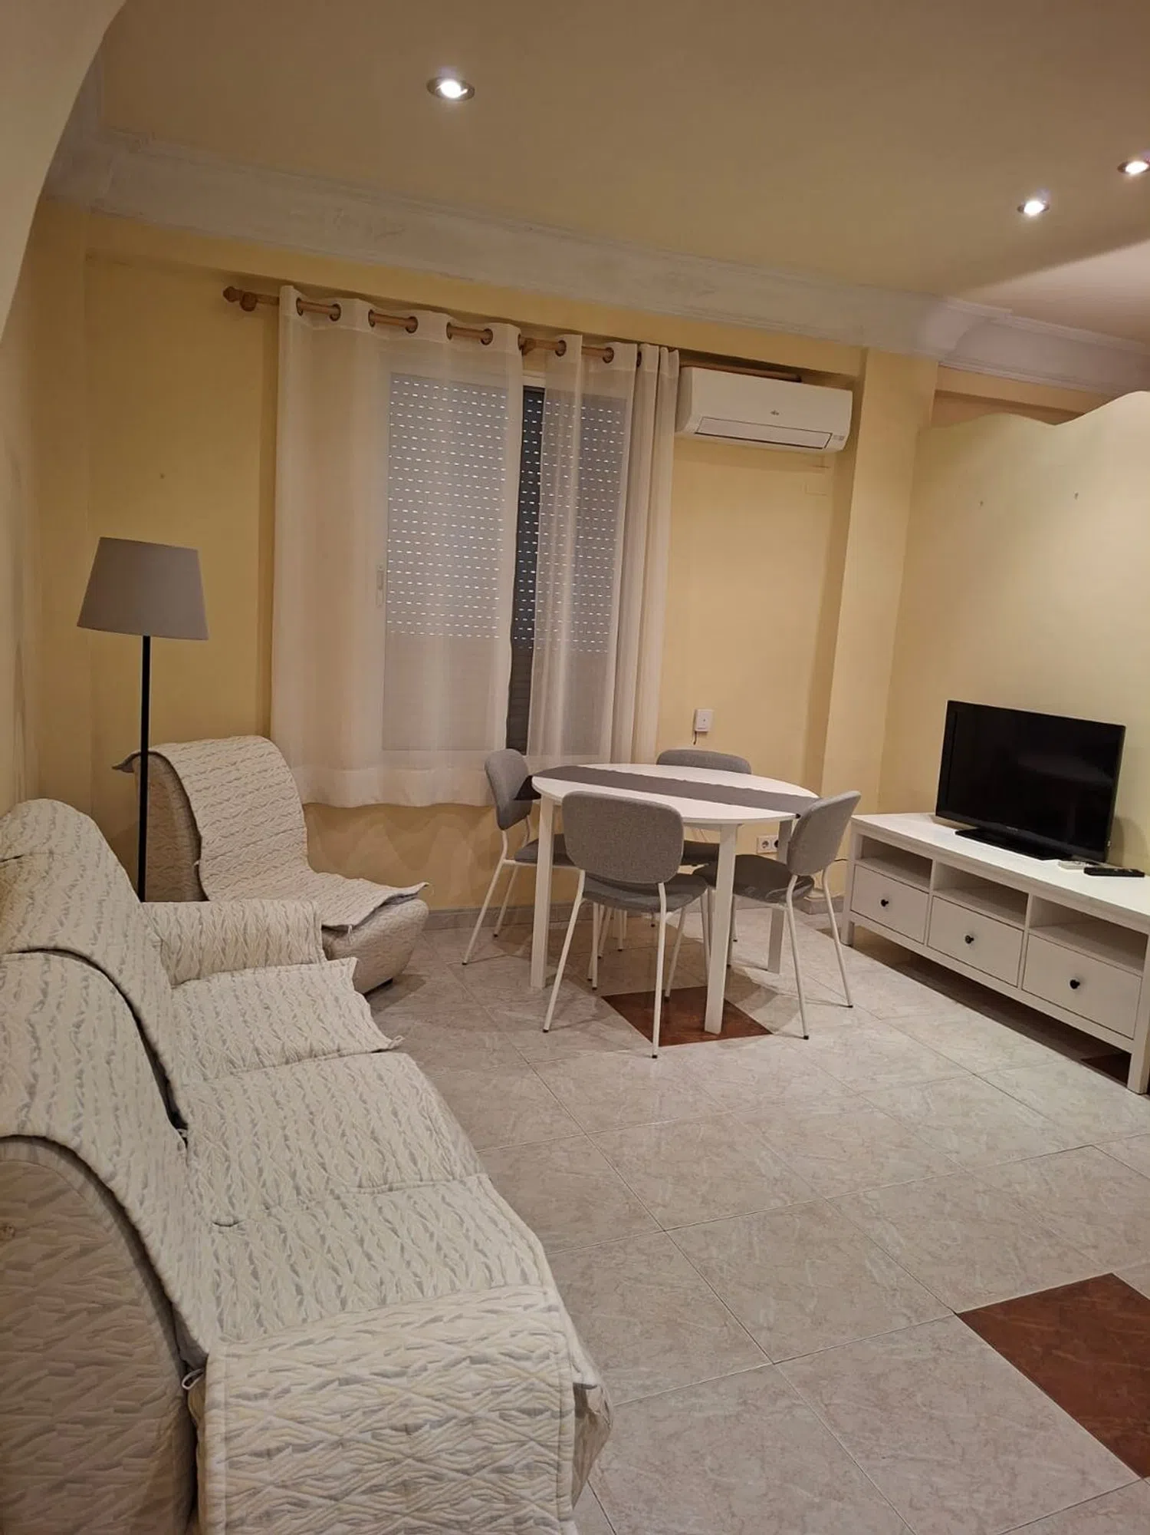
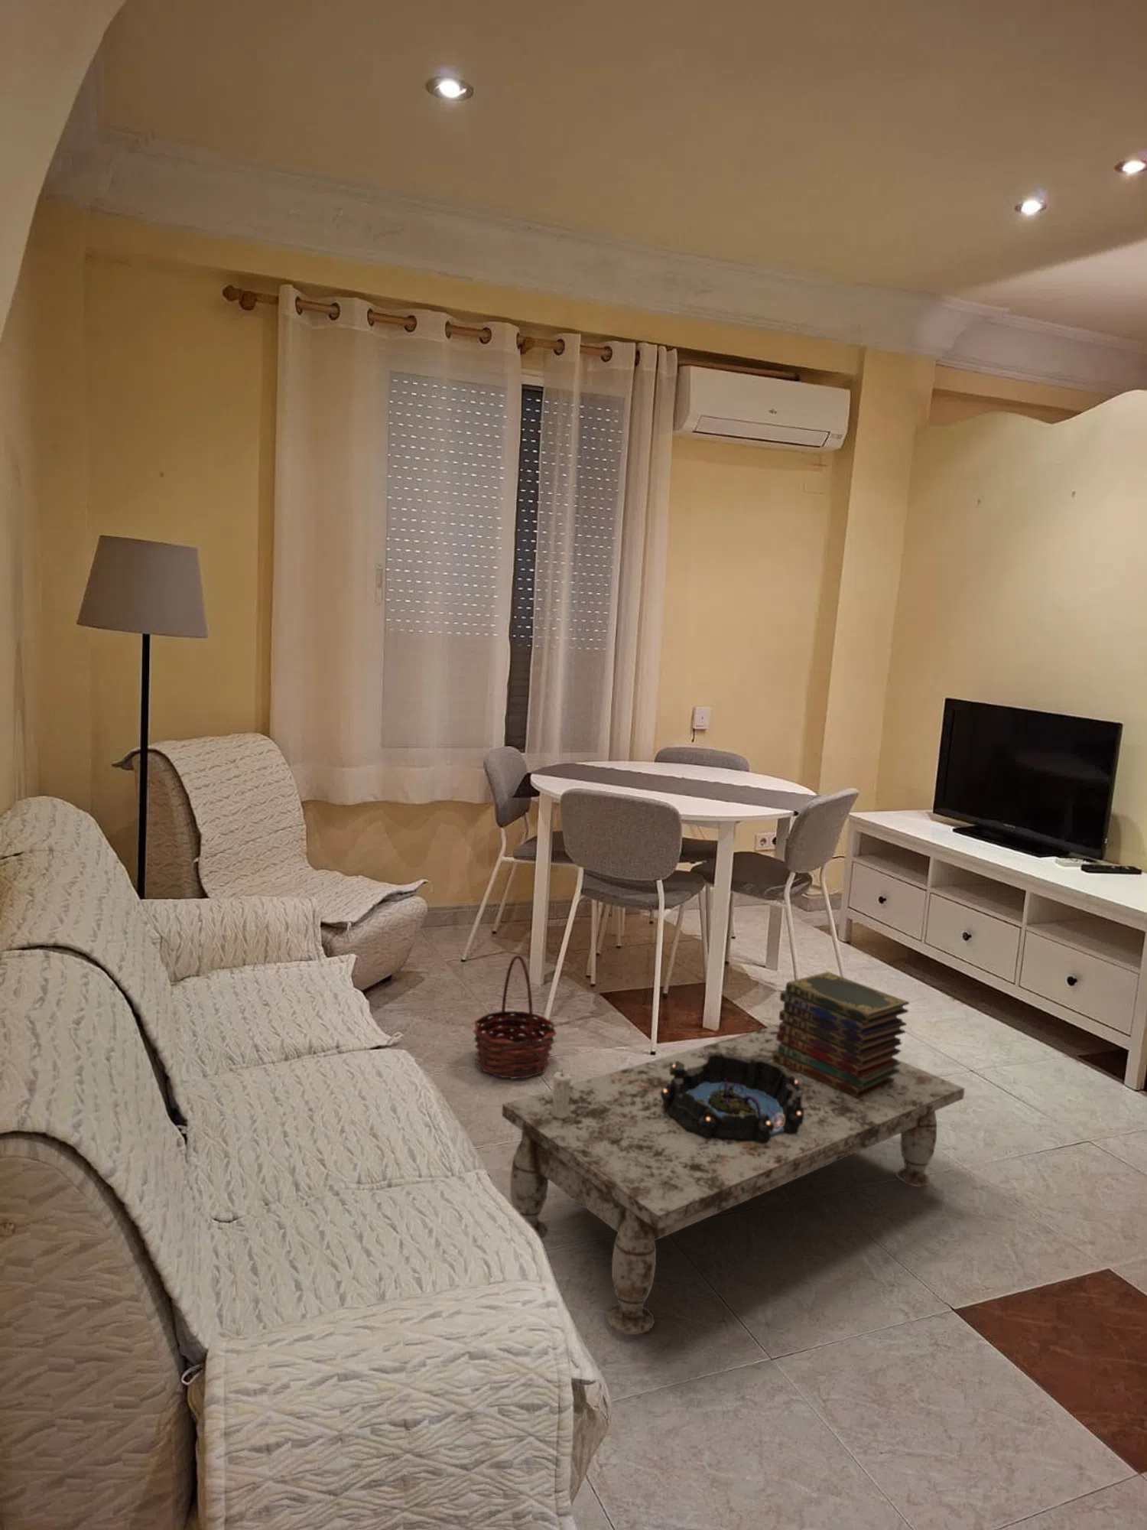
+ book stack [774,971,910,1099]
+ coffee table [501,1024,965,1336]
+ decorative bowl [660,1053,804,1143]
+ basket [472,954,558,1079]
+ candle [552,1067,572,1119]
